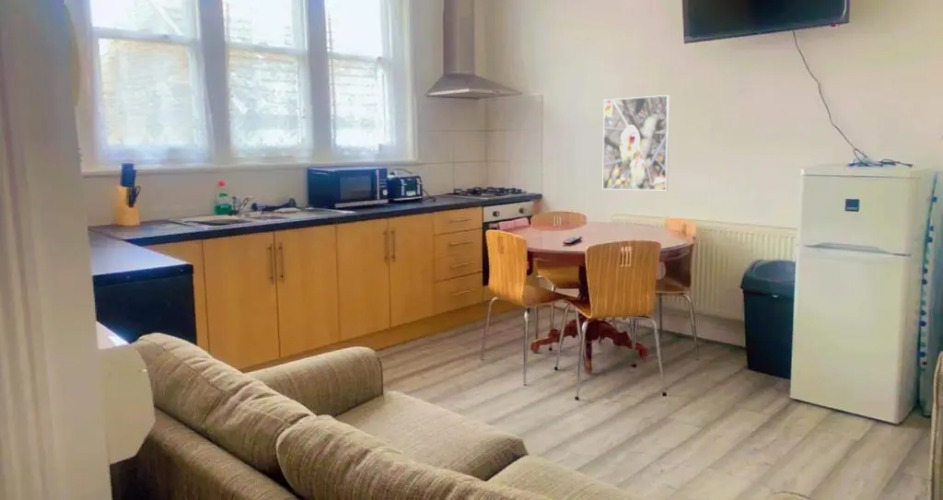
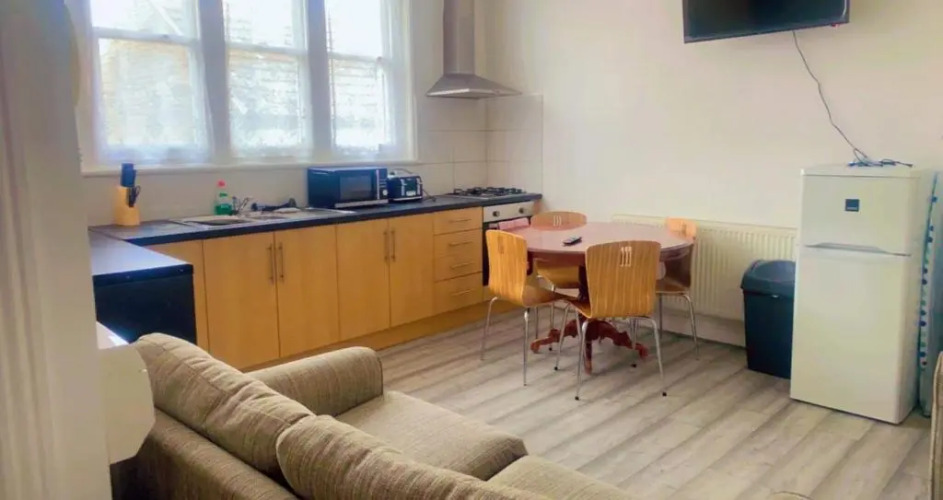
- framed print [602,94,671,191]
